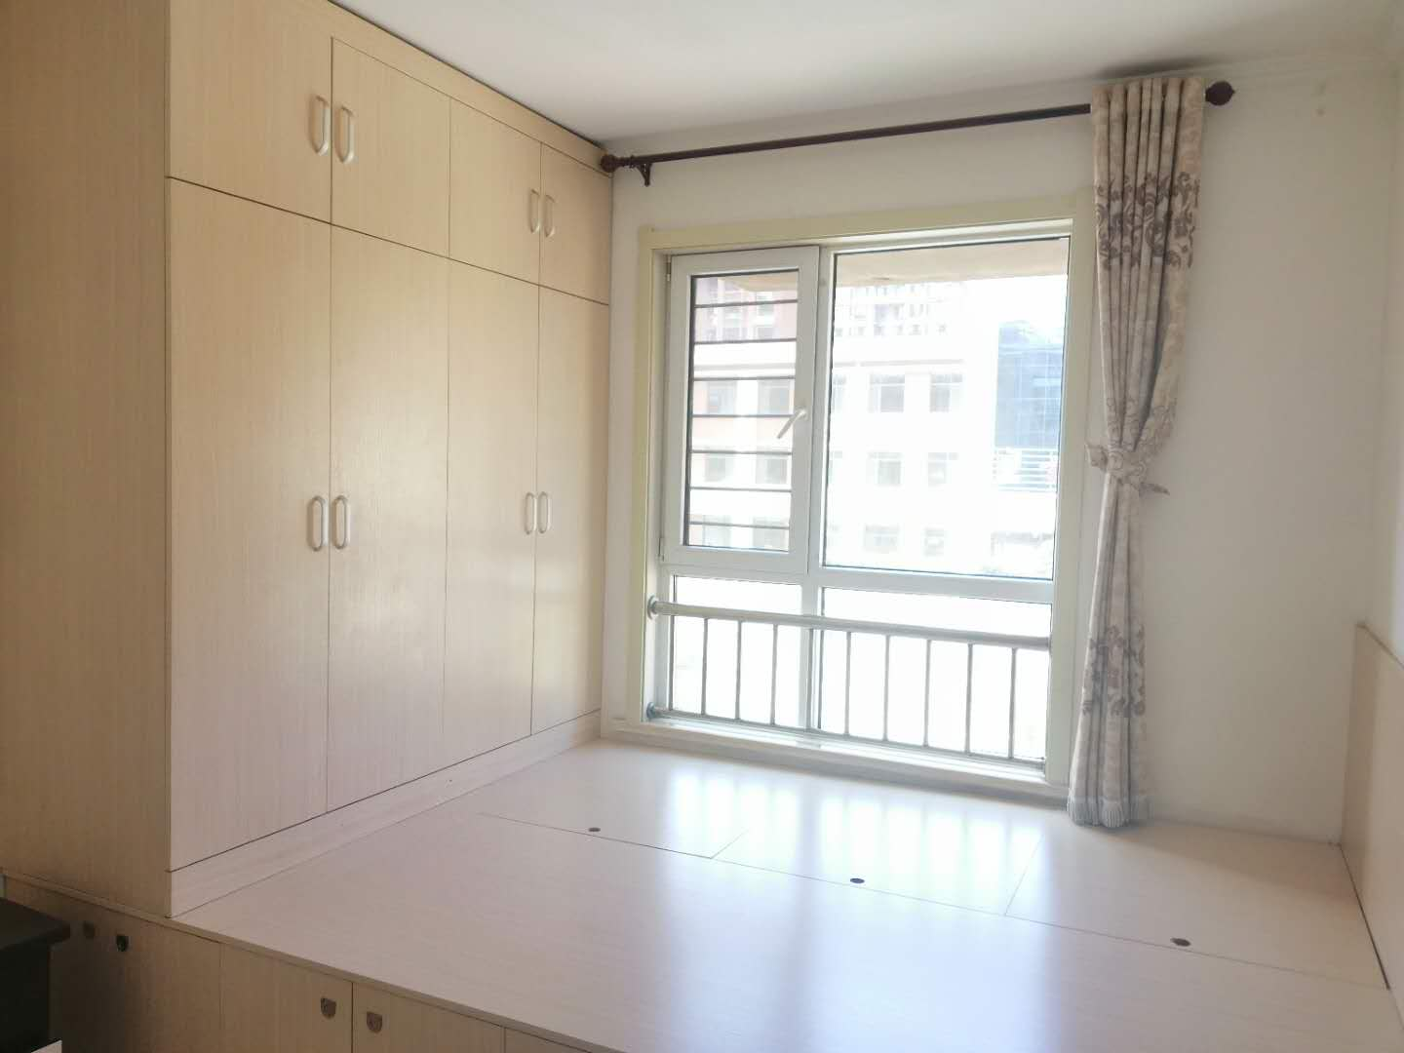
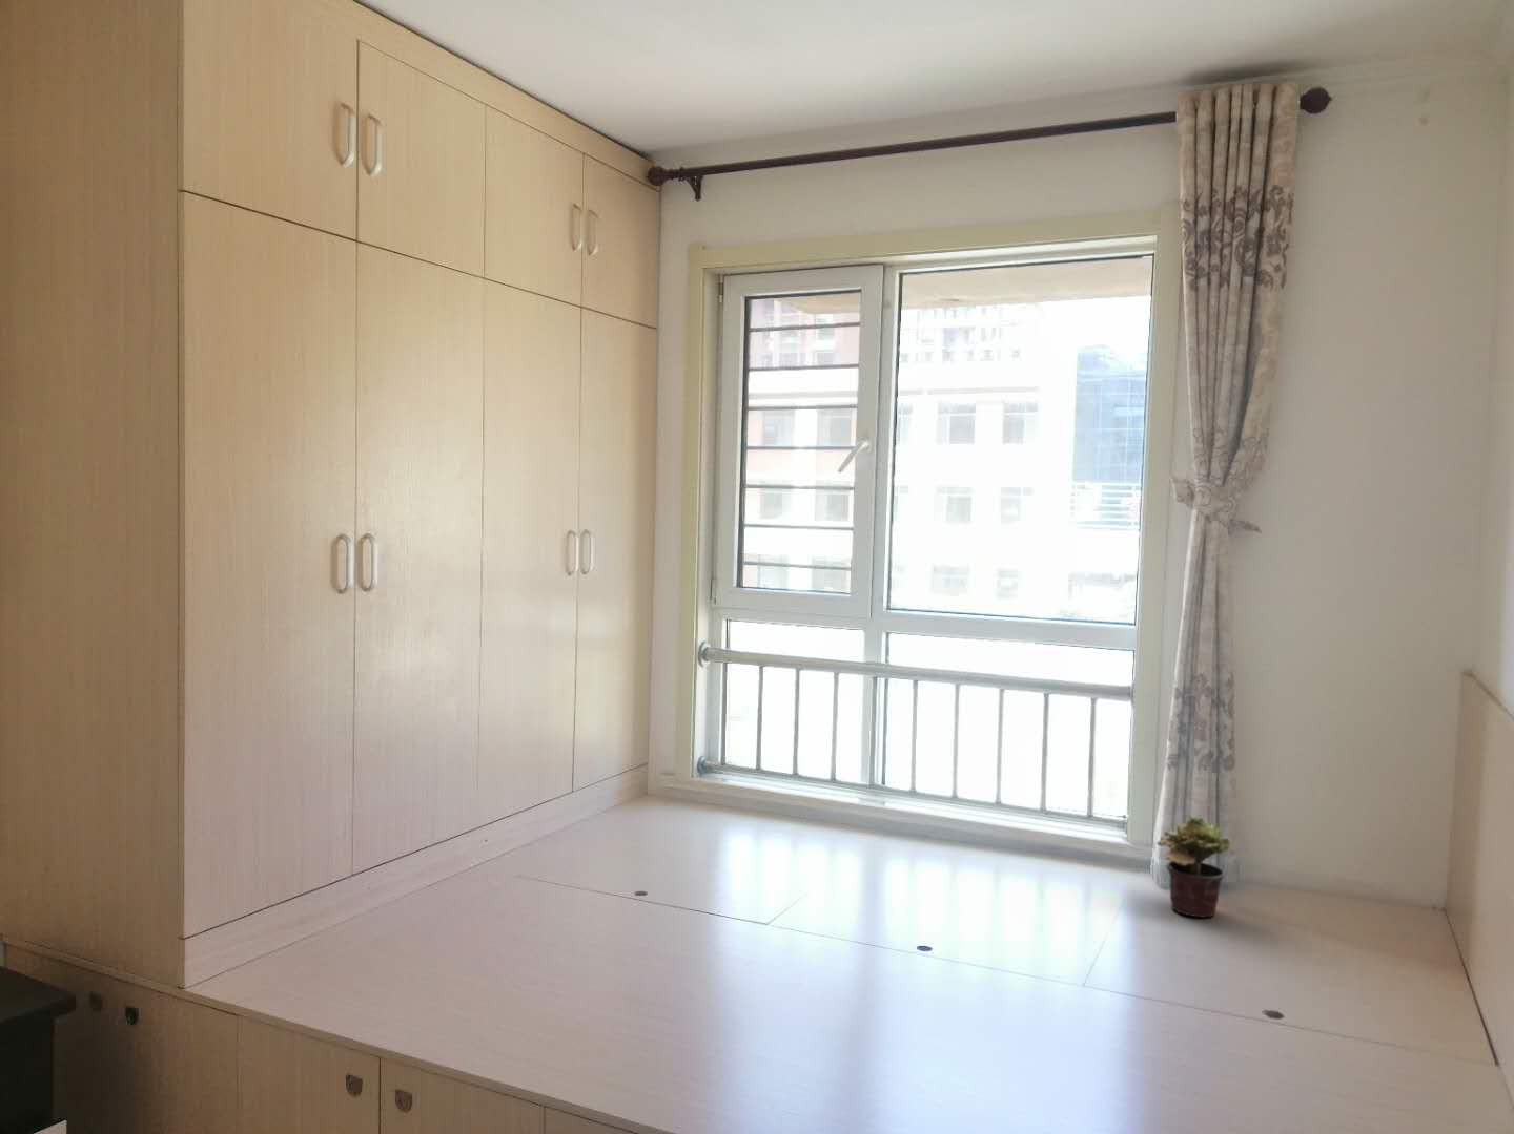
+ potted plant [1155,815,1234,917]
